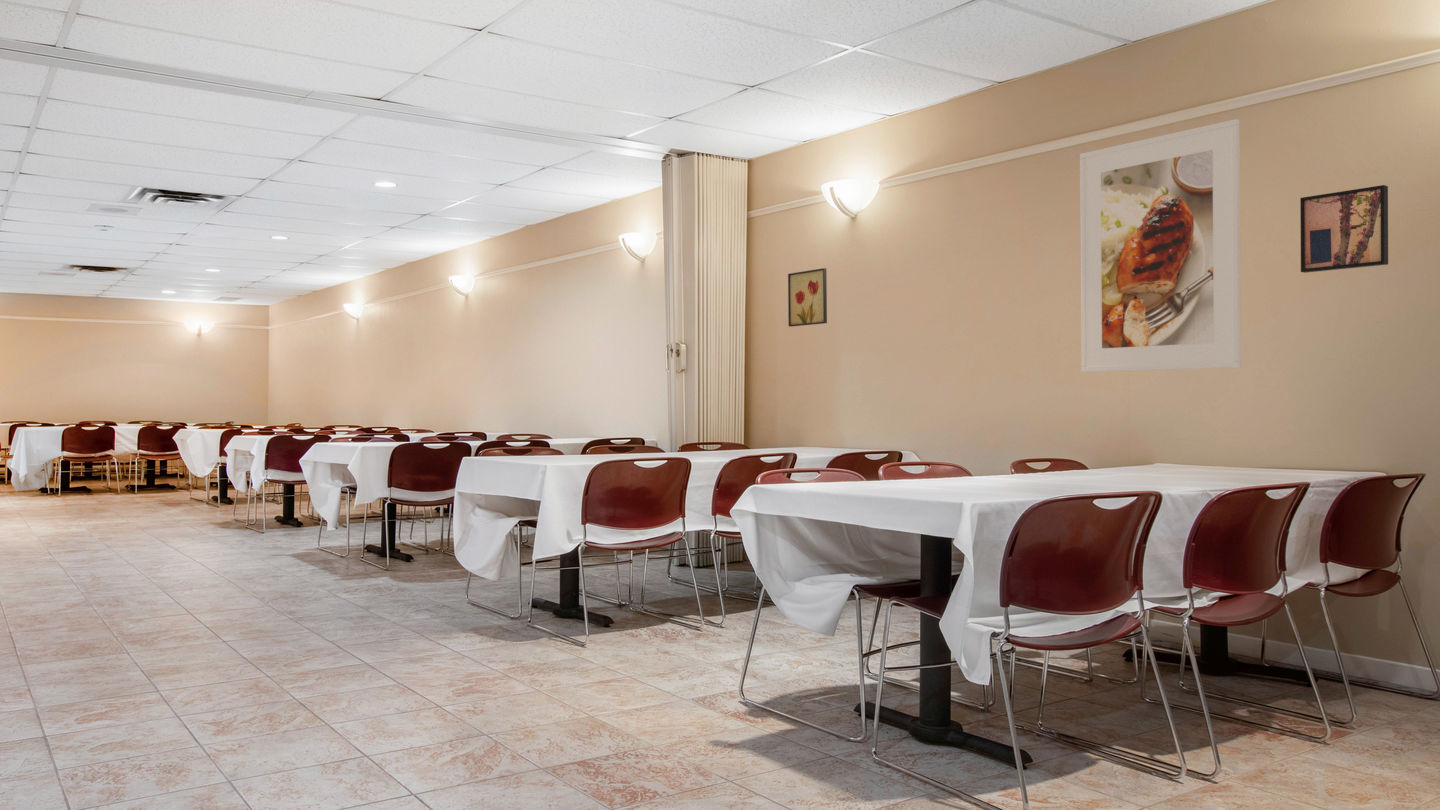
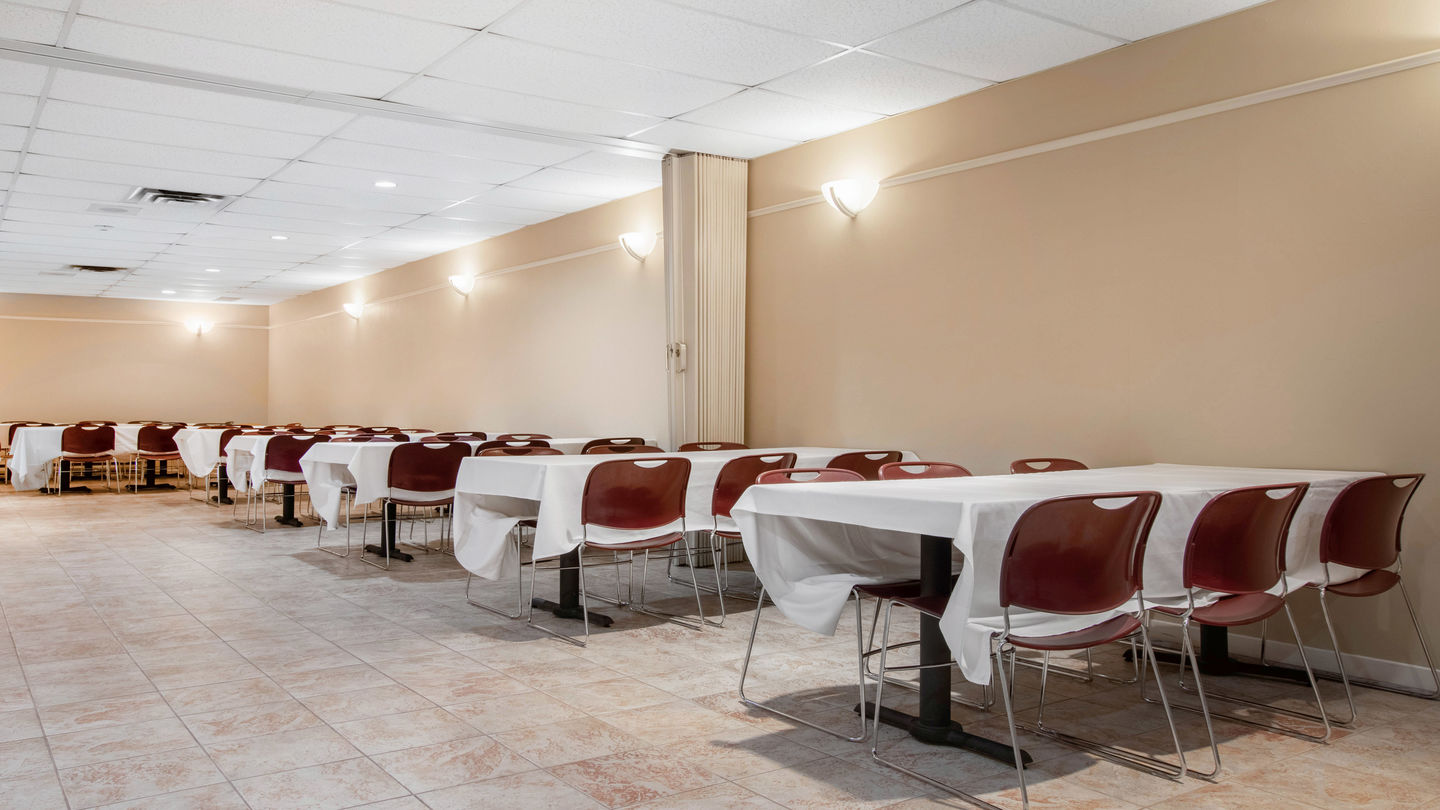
- wall art [1299,184,1389,274]
- wall art [787,267,828,328]
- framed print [1079,118,1242,373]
